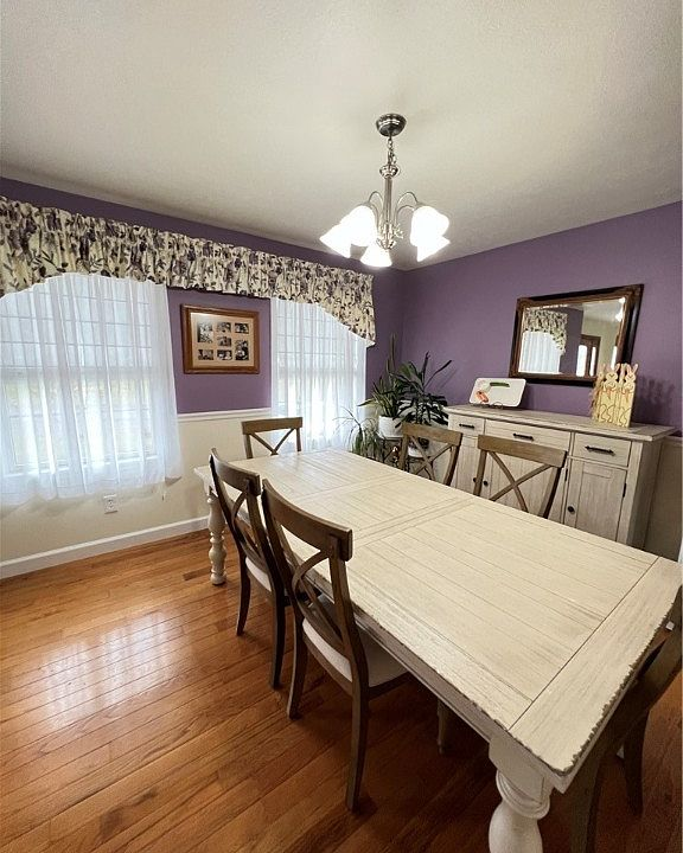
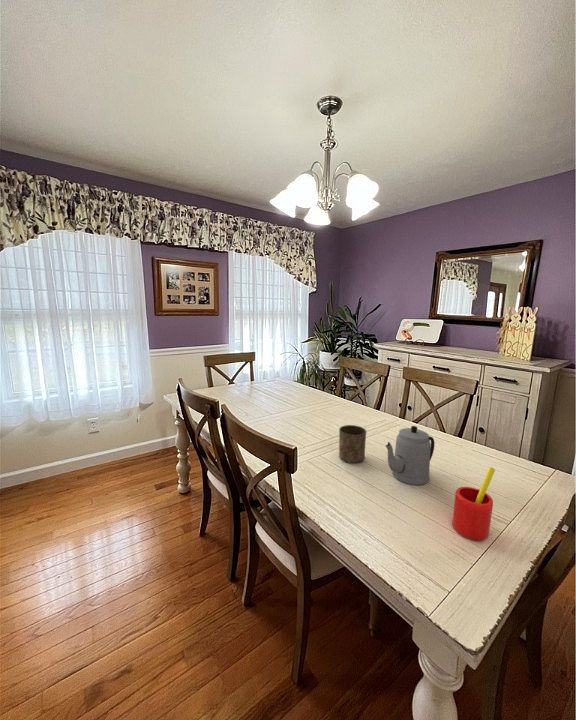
+ straw [451,466,496,542]
+ cup [338,424,367,464]
+ teapot [385,425,436,486]
